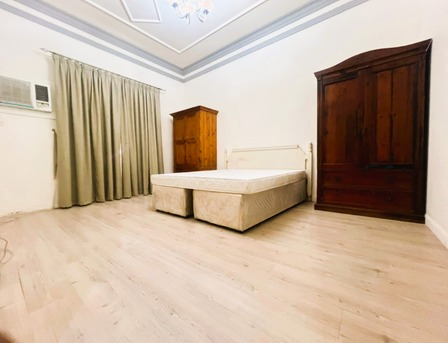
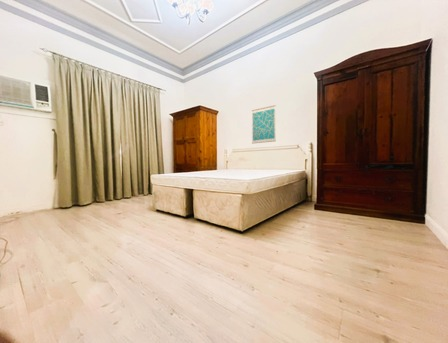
+ wall art [251,104,277,144]
